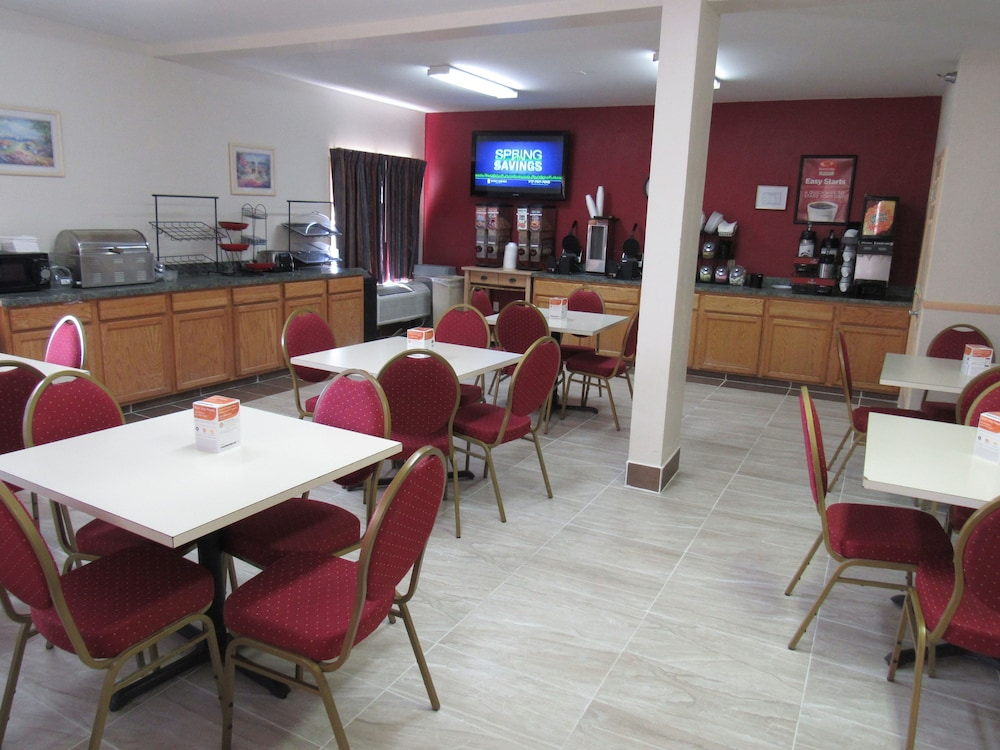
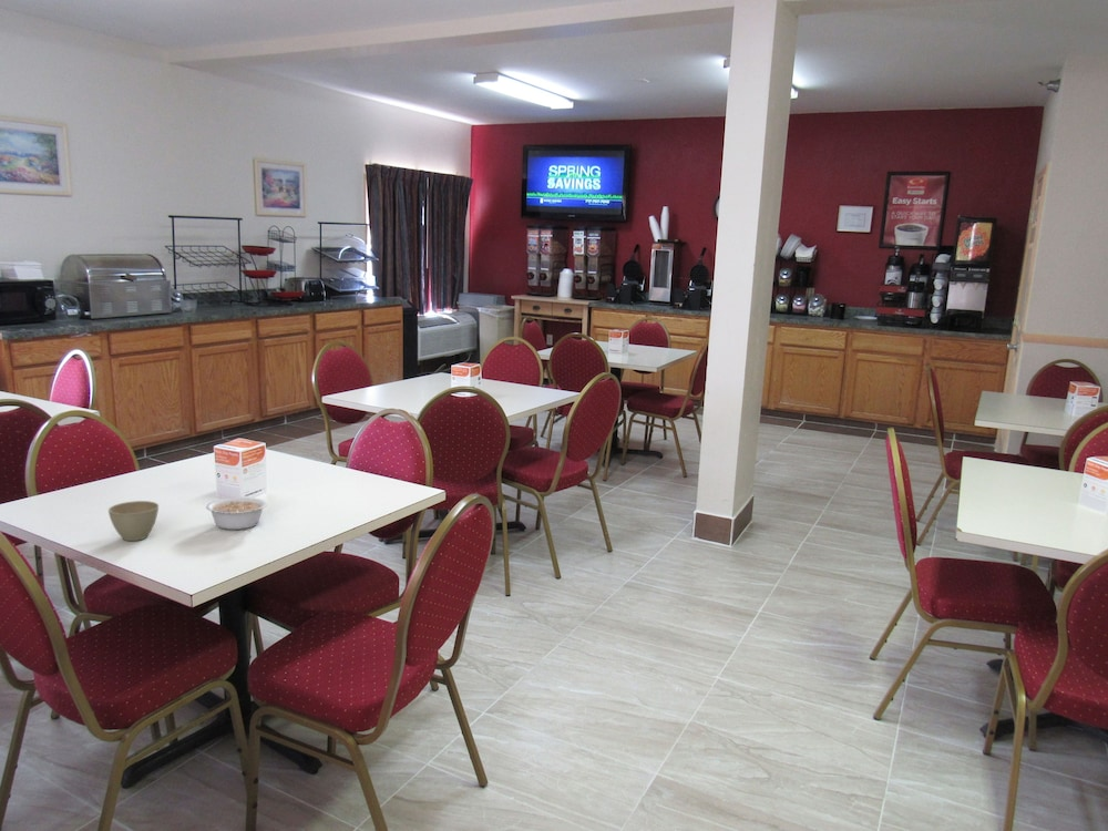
+ legume [205,496,268,531]
+ flower pot [107,500,160,542]
